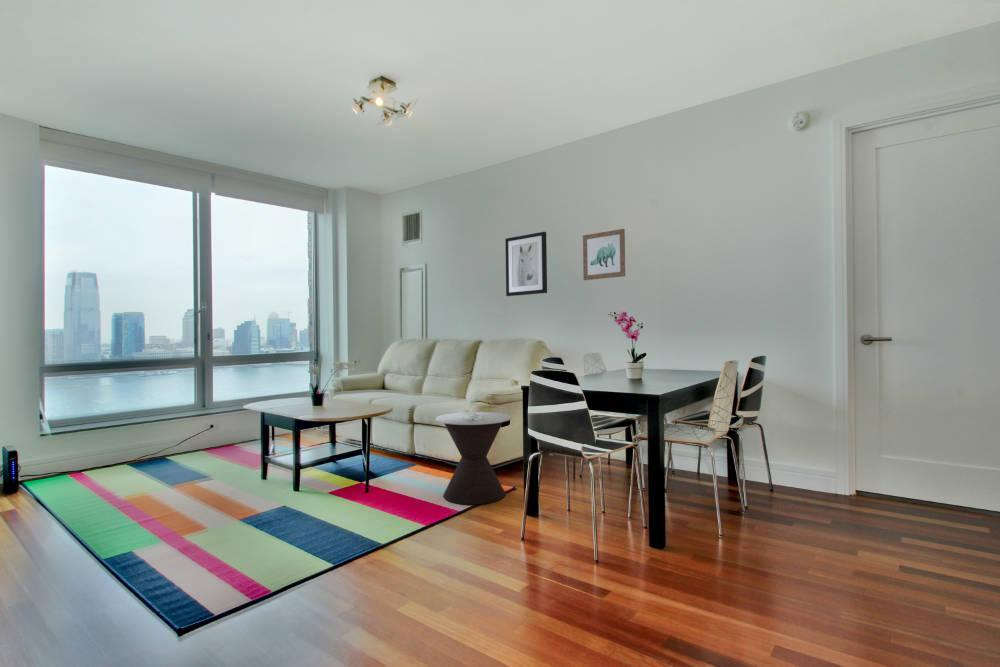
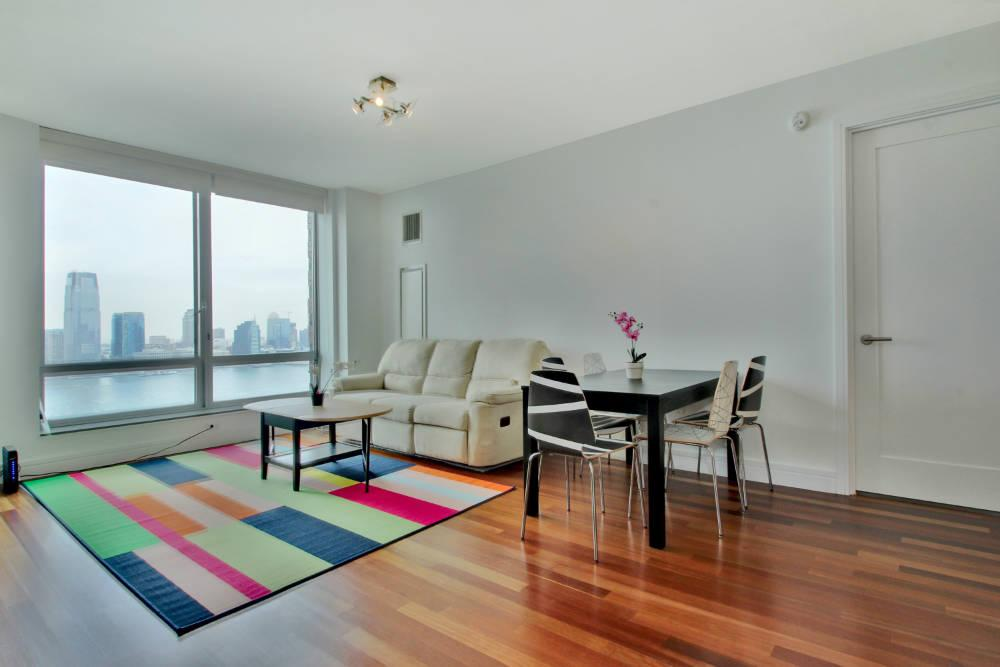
- side table [435,411,512,506]
- wall art [582,228,626,281]
- wall art [504,231,548,297]
